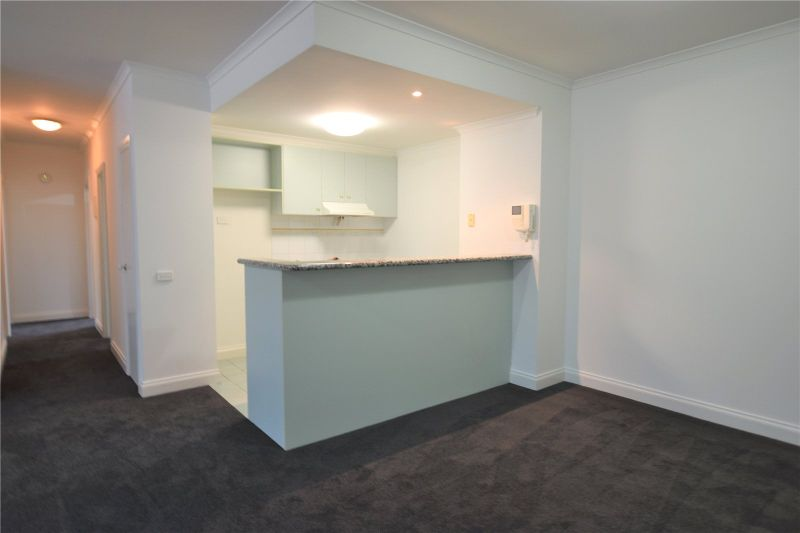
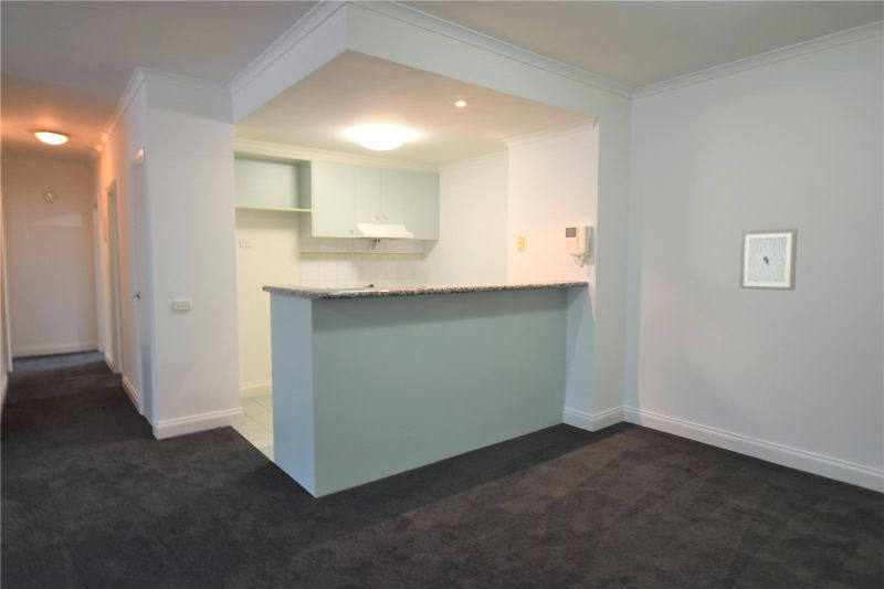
+ wall art [738,228,799,292]
